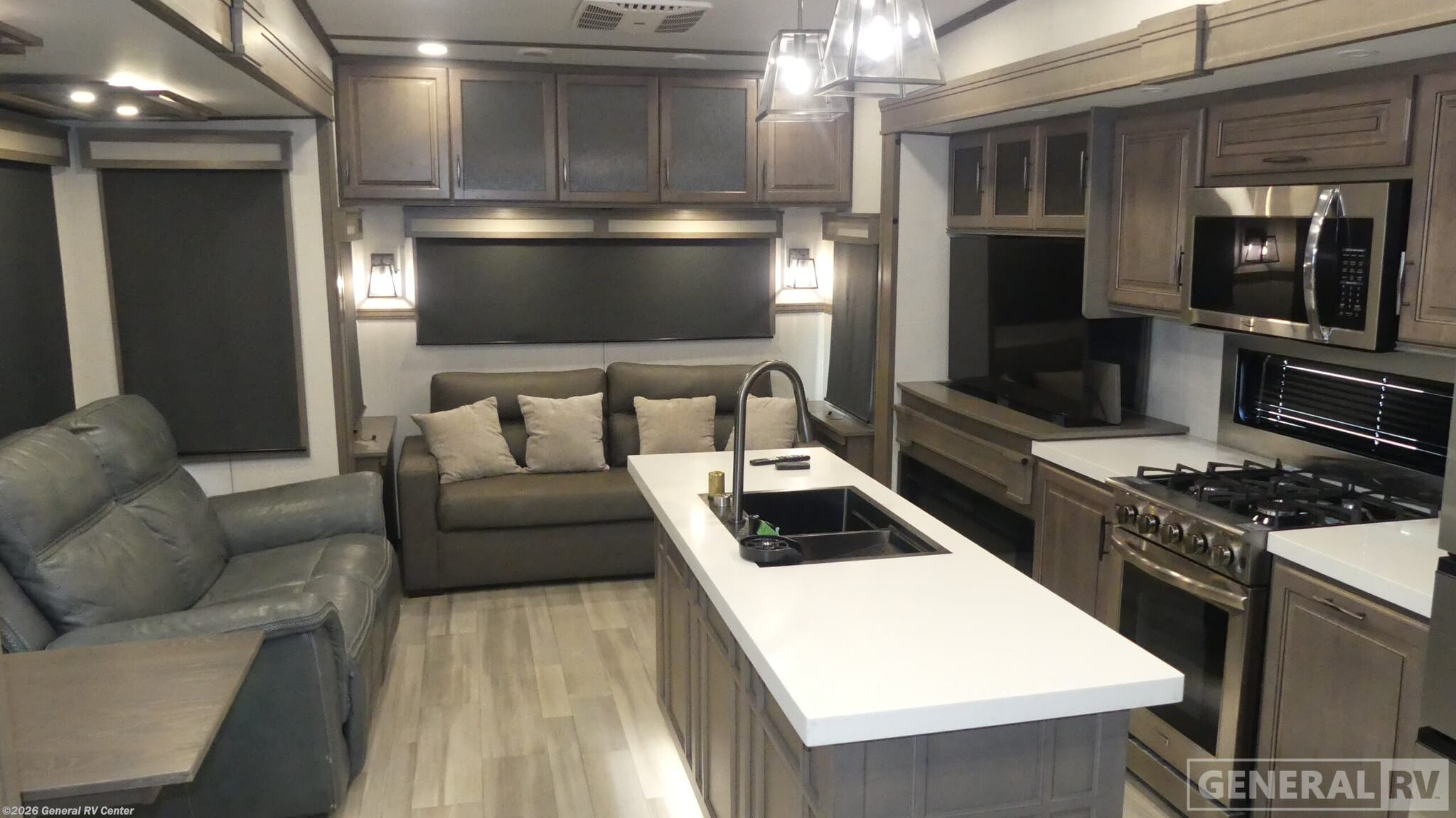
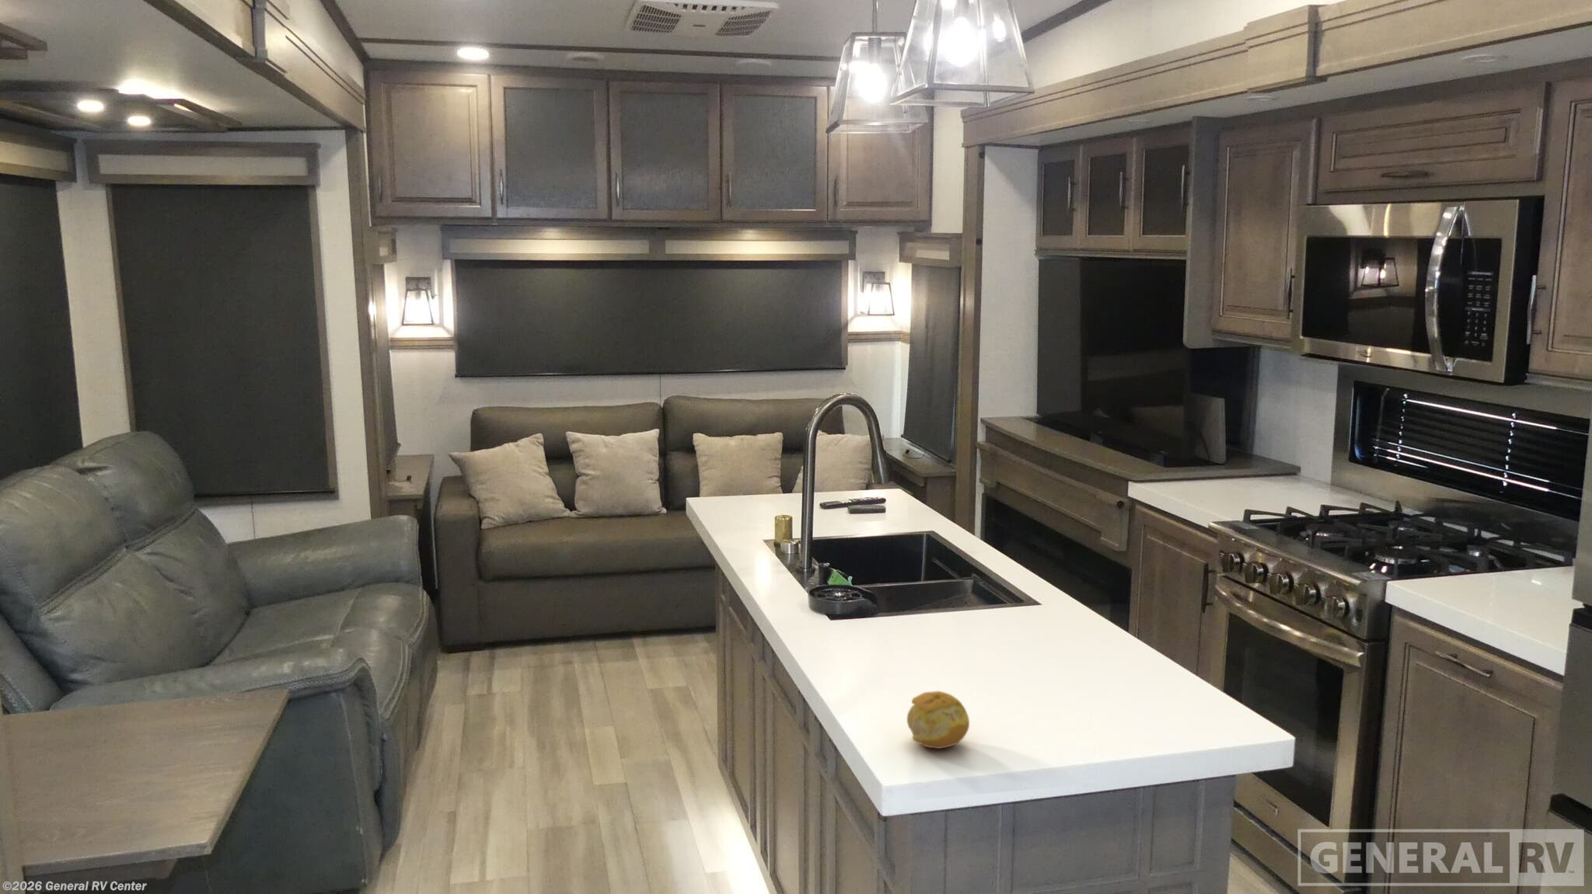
+ fruit [906,691,970,750]
